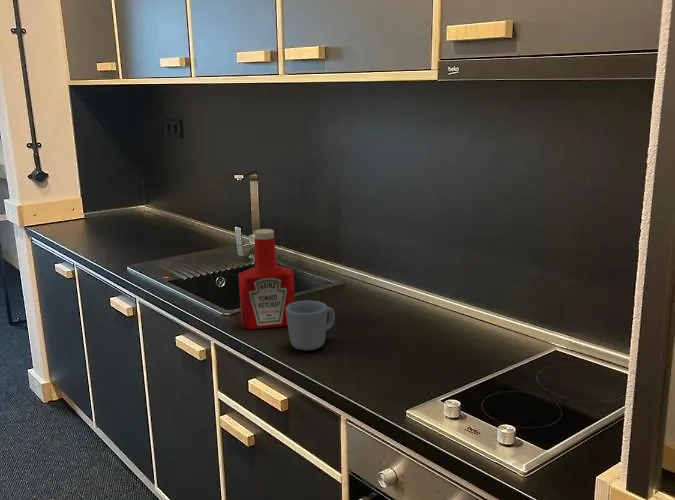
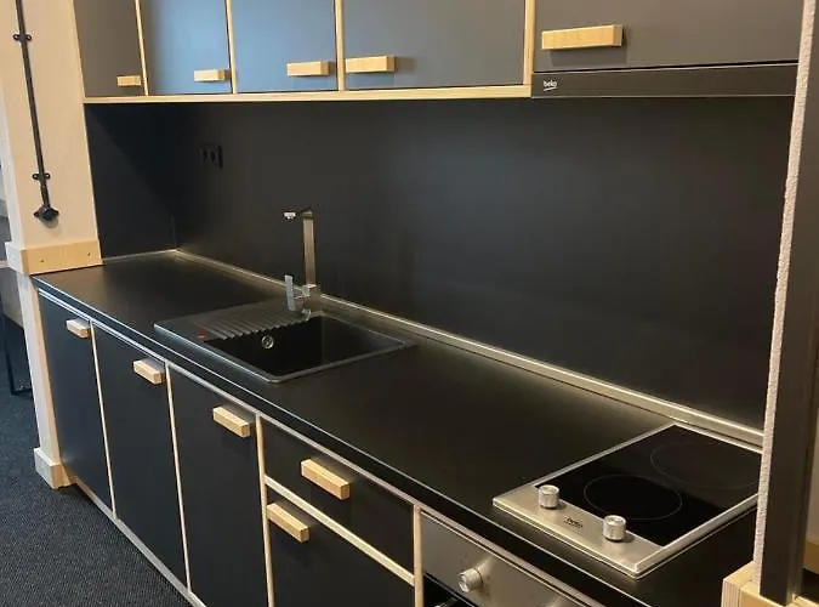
- soap bottle [238,228,296,331]
- mug [286,300,336,351]
